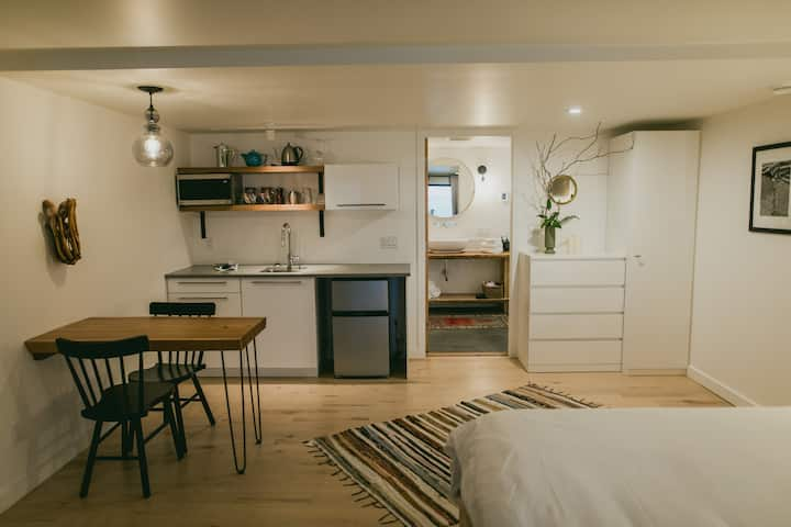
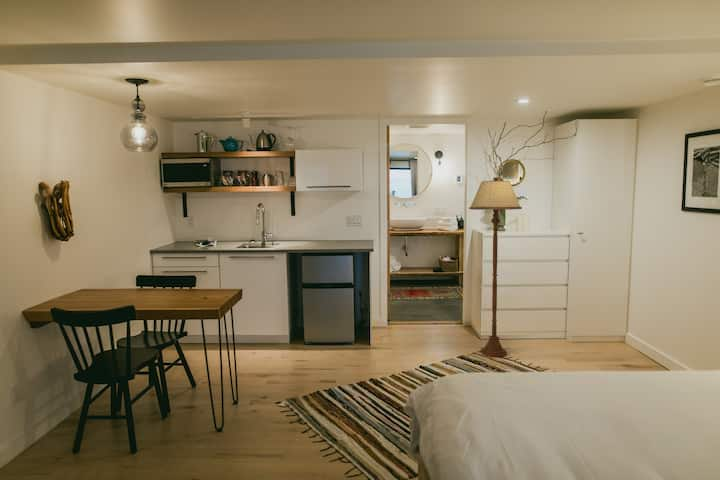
+ floor lamp [468,176,523,357]
